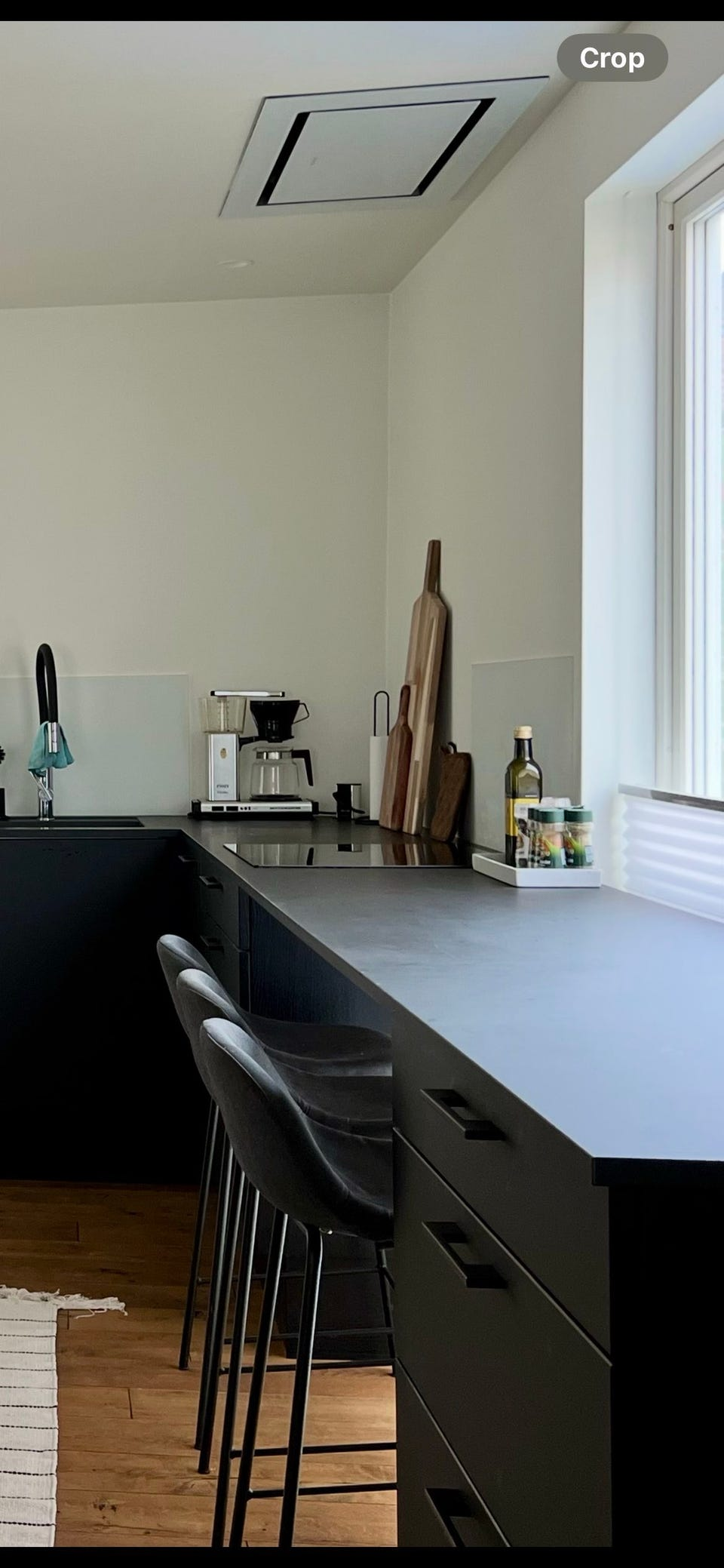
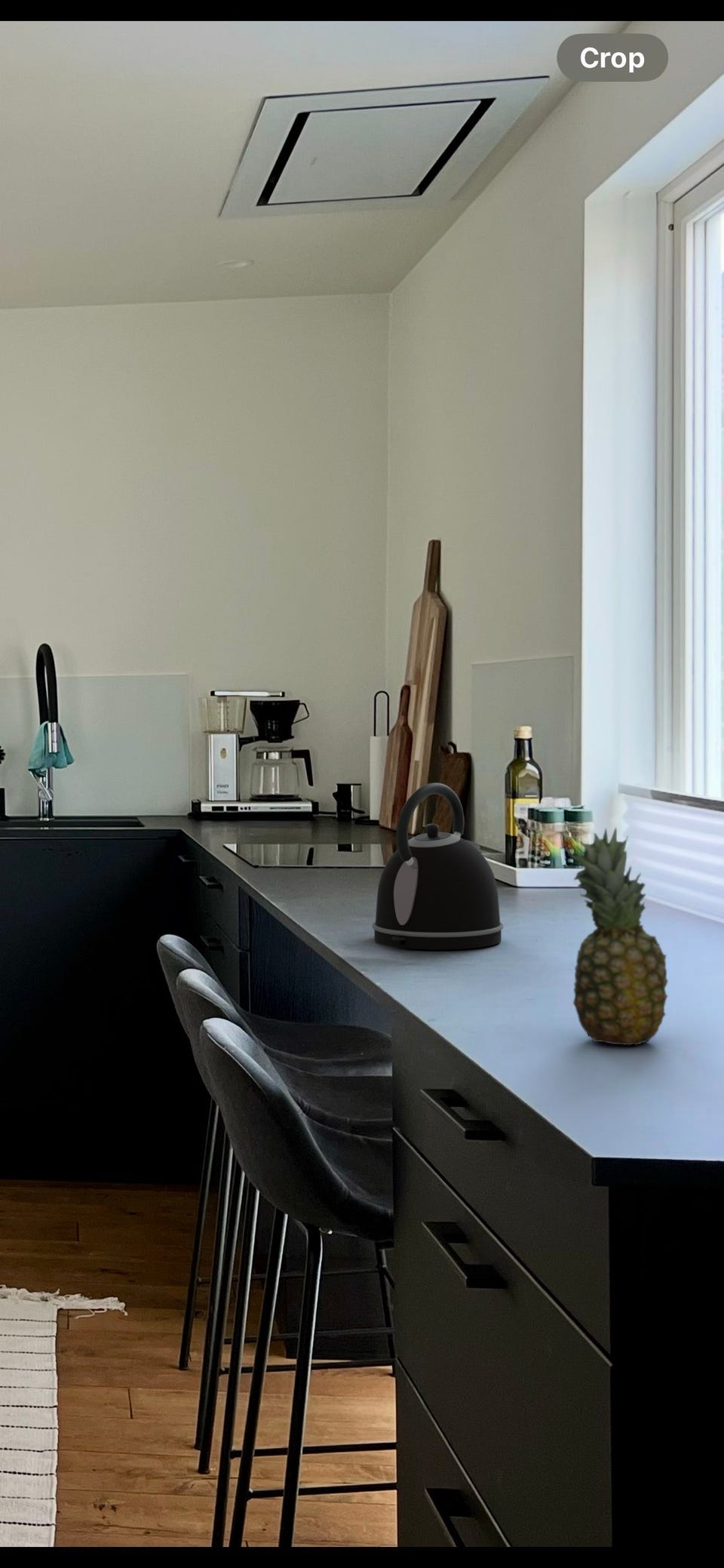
+ kettle [372,782,505,950]
+ fruit [568,826,669,1046]
